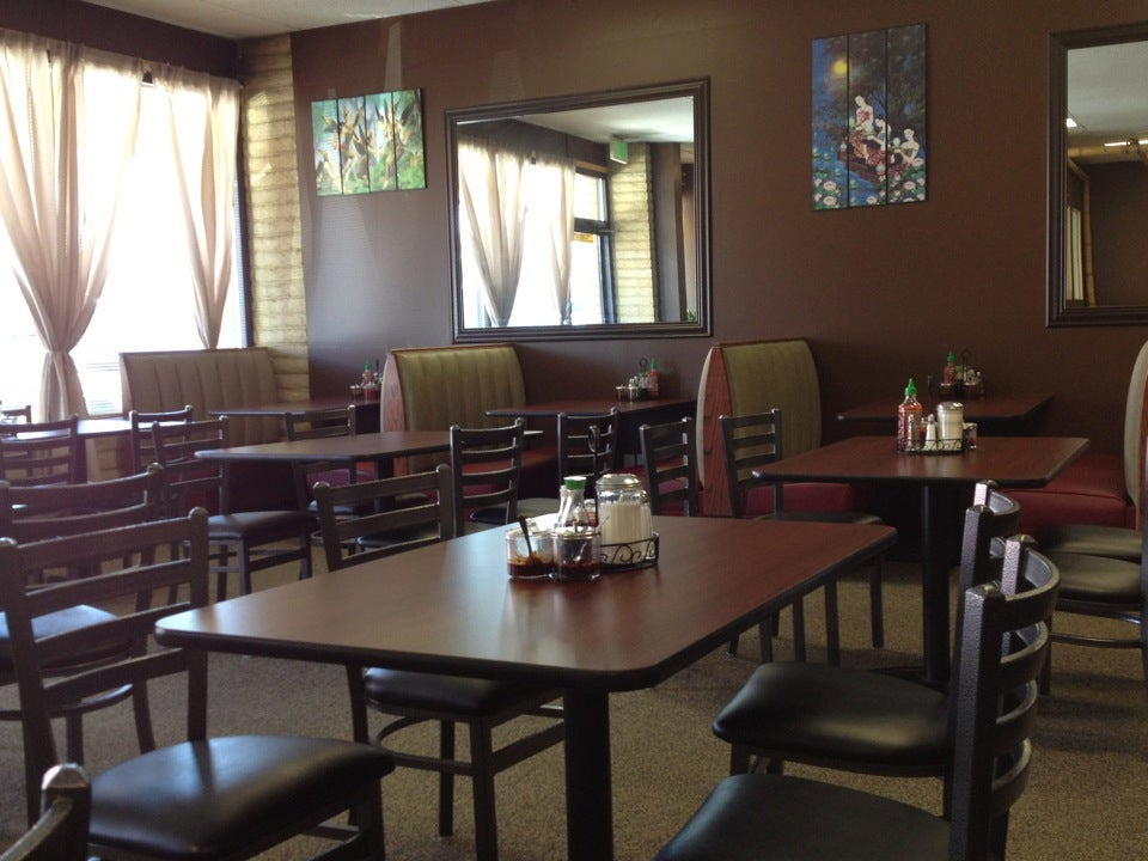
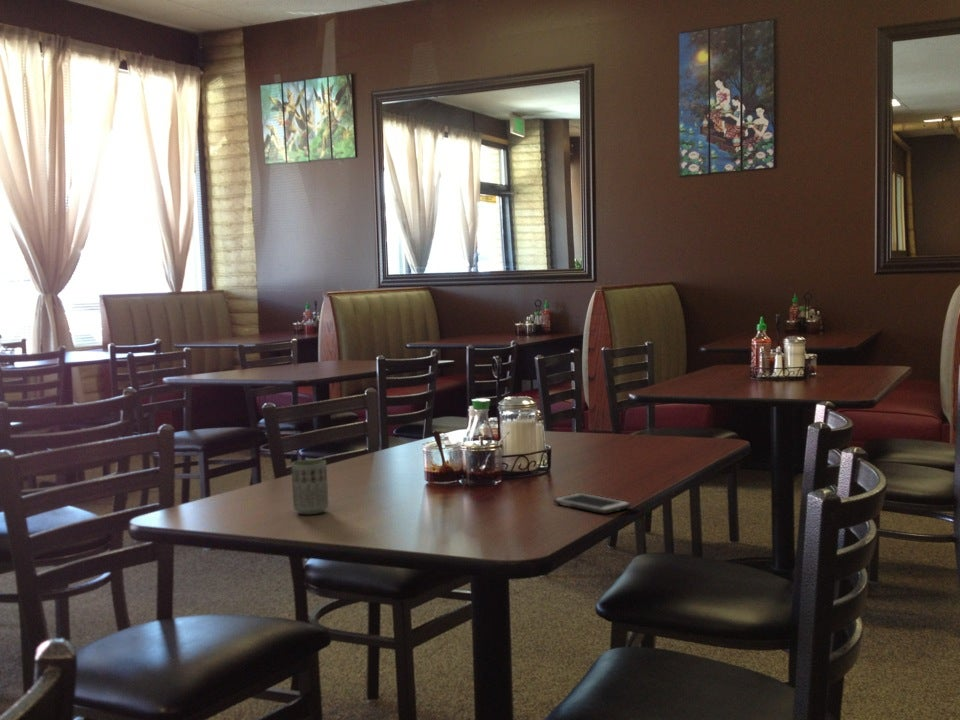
+ cup [290,458,329,515]
+ cell phone [552,492,632,515]
